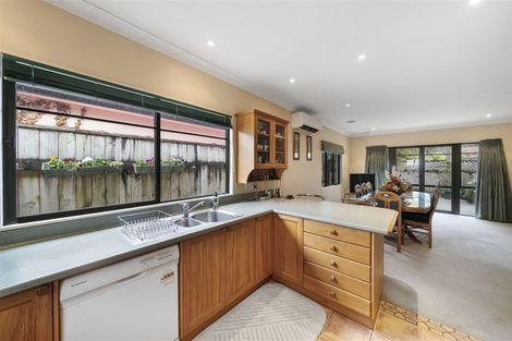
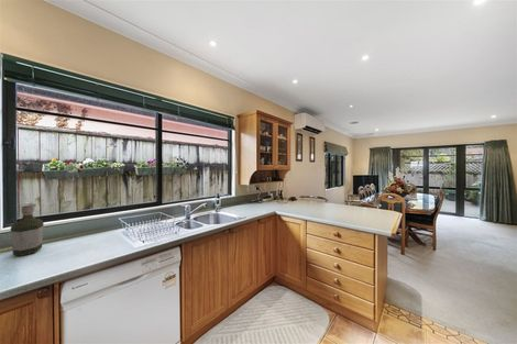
+ bottle [10,204,45,257]
